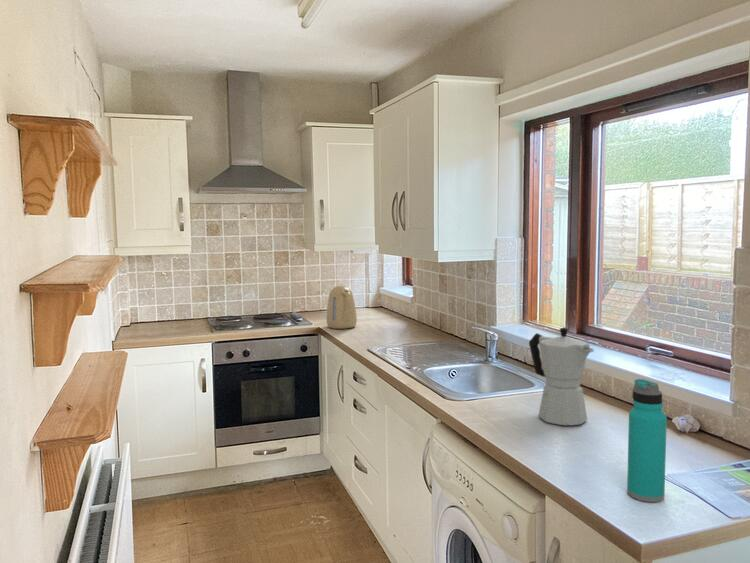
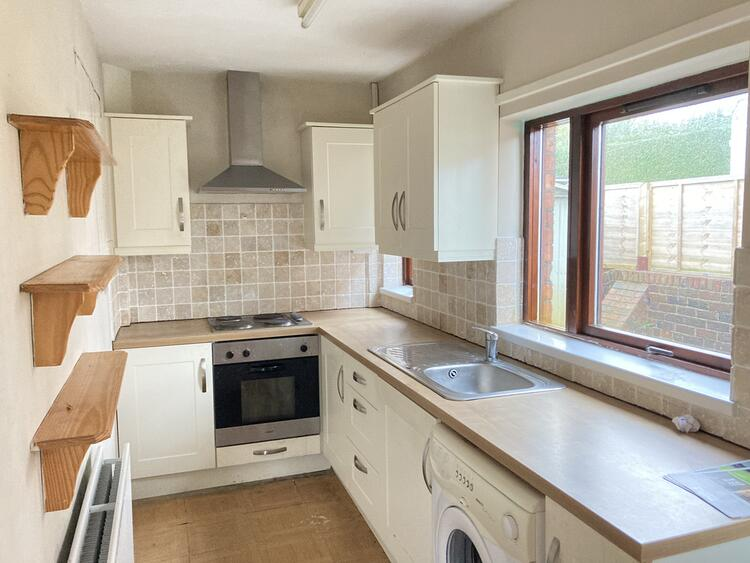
- water bottle [626,378,668,503]
- moka pot [528,326,595,426]
- kettle [325,285,358,330]
